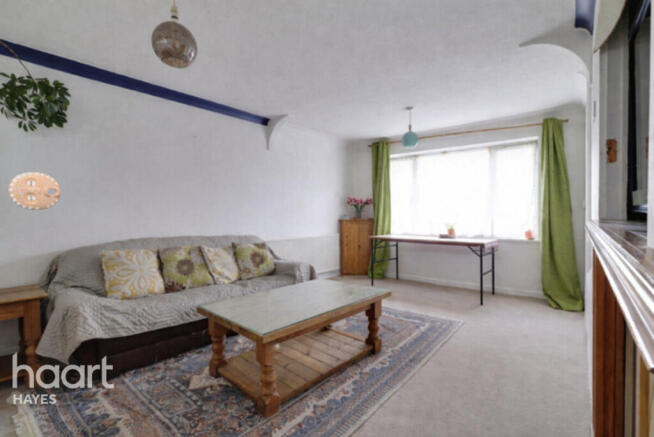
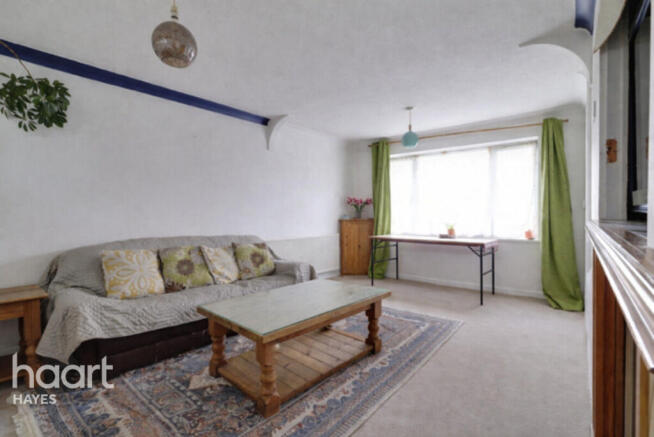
- decorative plate [7,171,62,211]
